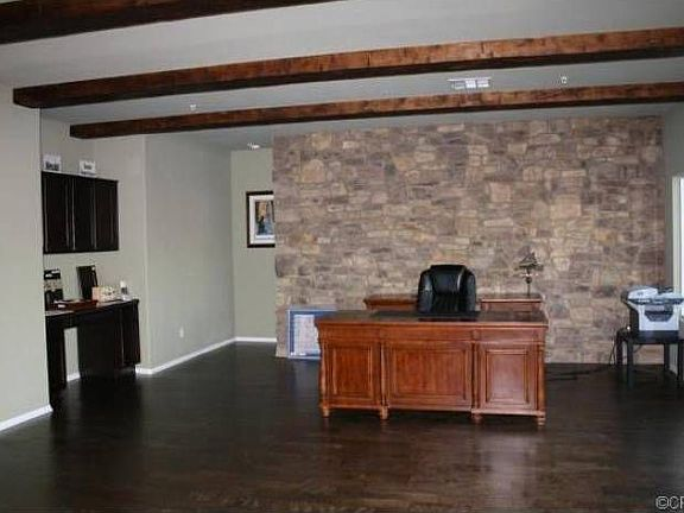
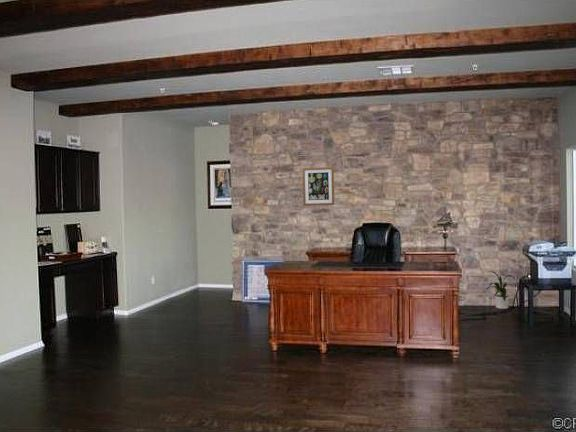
+ wall art [302,166,335,207]
+ house plant [486,270,517,310]
